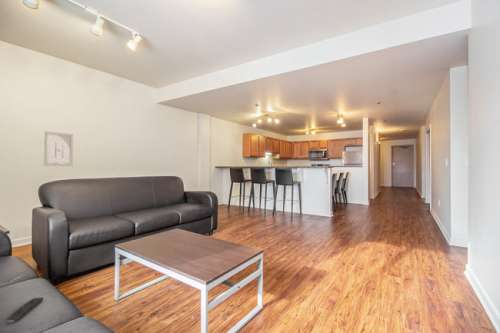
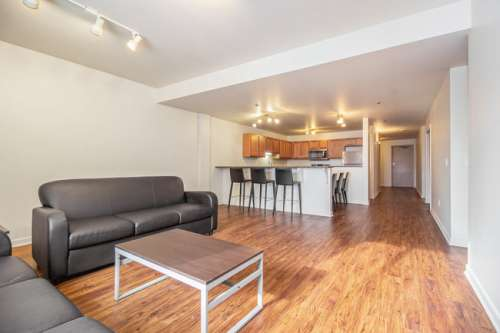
- remote control [6,296,44,324]
- wall art [43,130,74,167]
